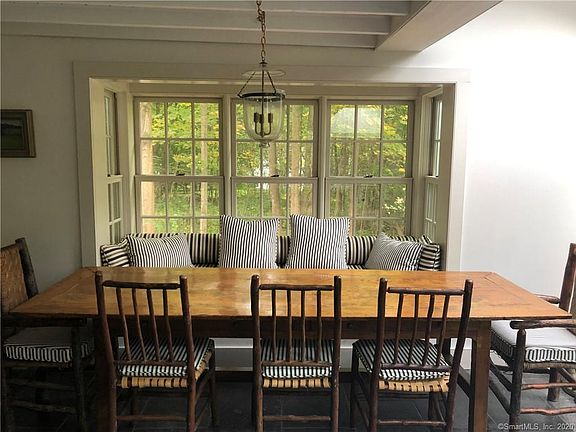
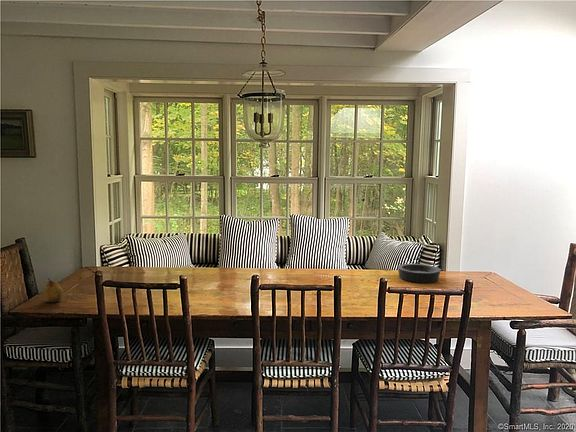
+ fruit [42,277,64,304]
+ bowl [397,263,442,284]
